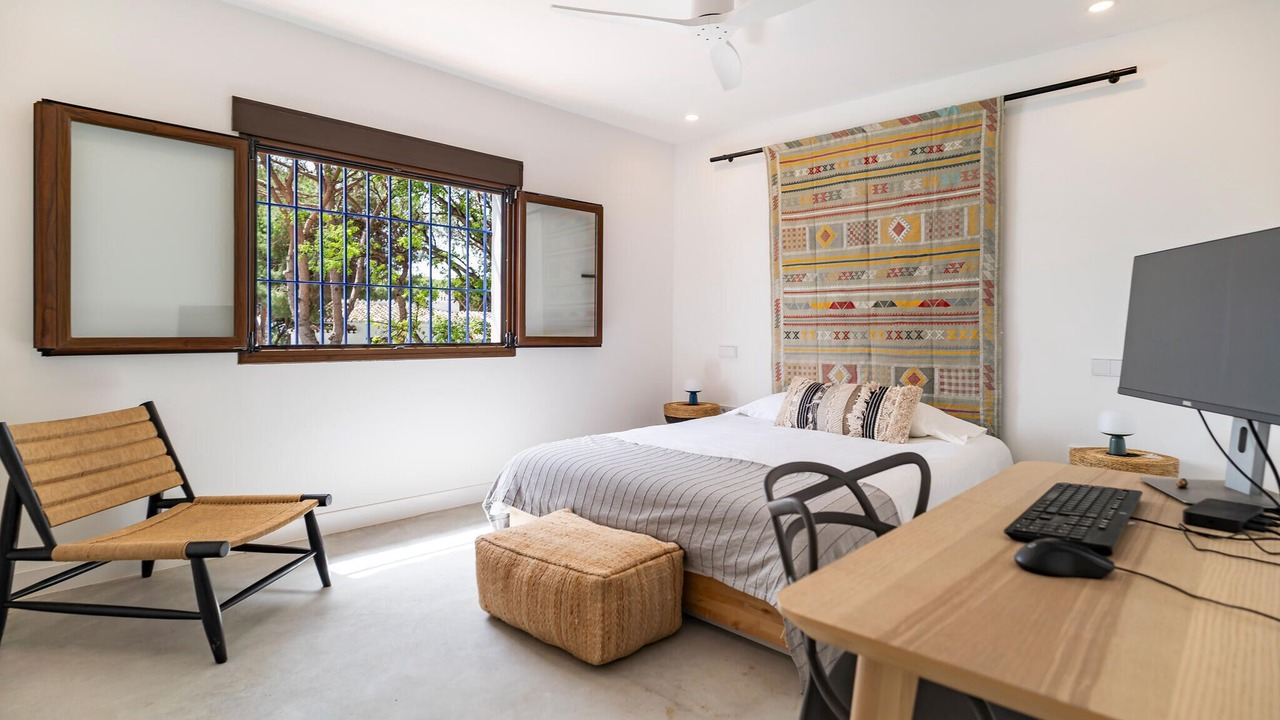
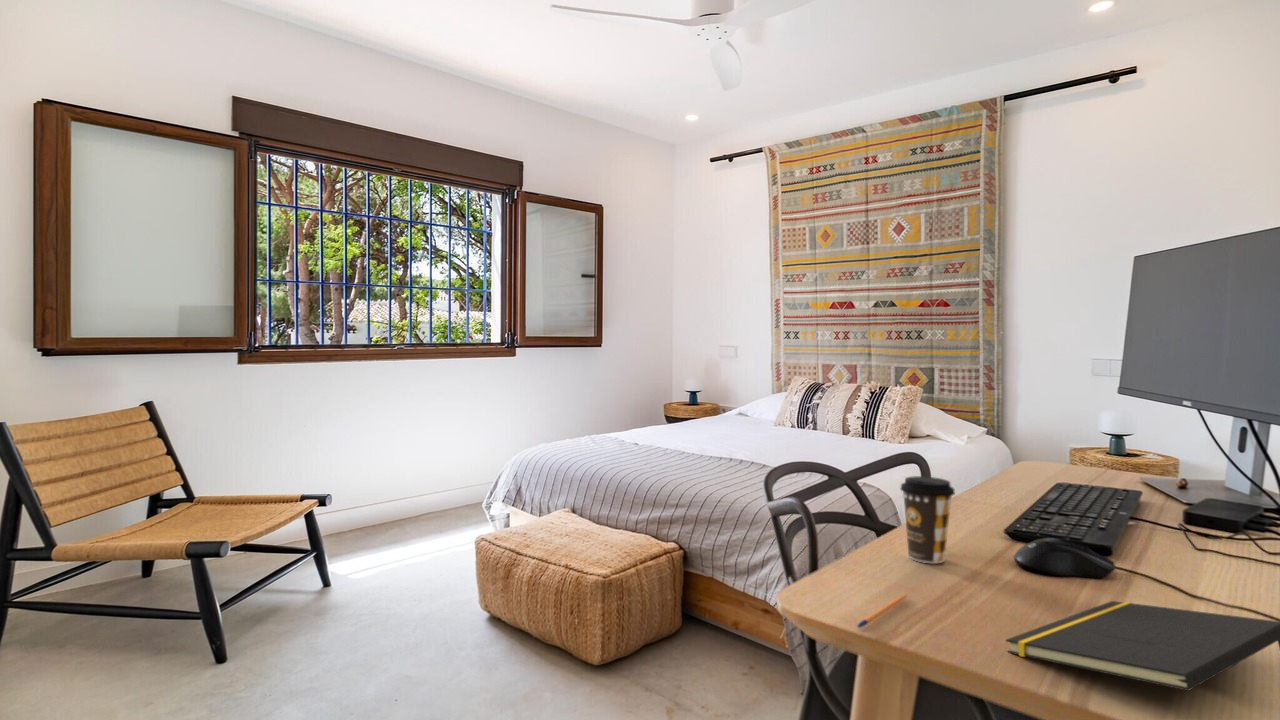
+ pen [857,593,909,629]
+ notepad [1005,600,1280,692]
+ coffee cup [899,475,956,564]
